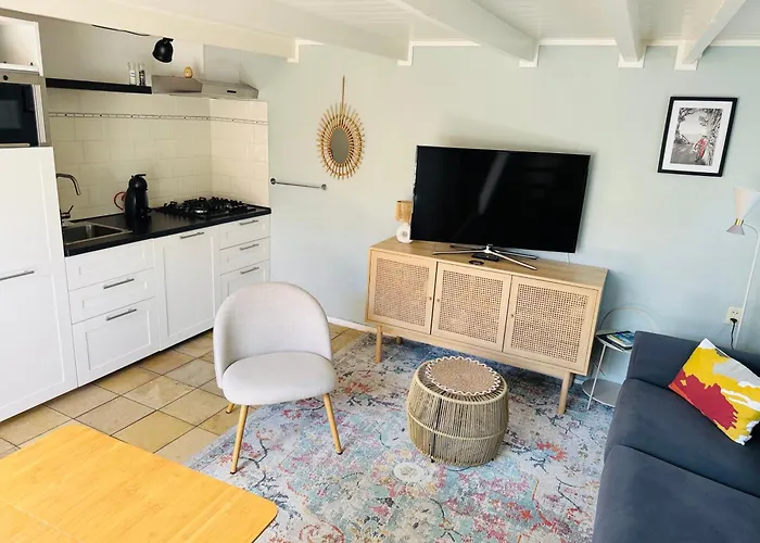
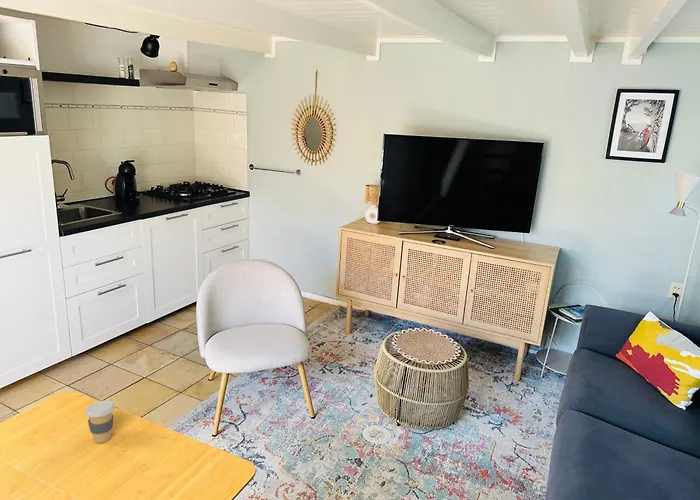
+ coffee cup [84,400,116,444]
